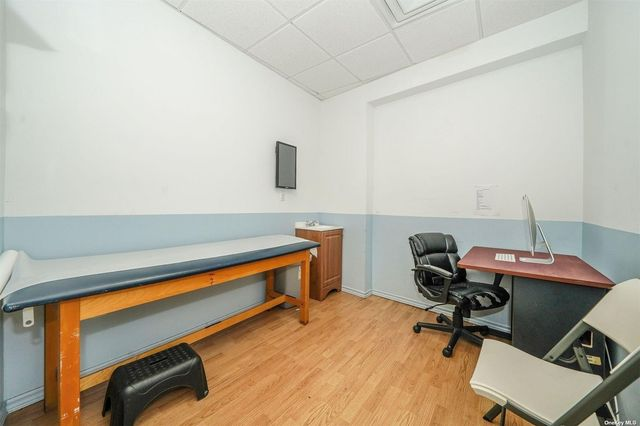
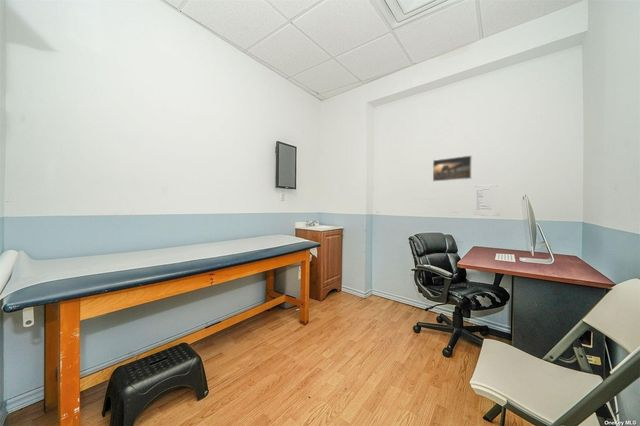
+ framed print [432,155,473,183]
